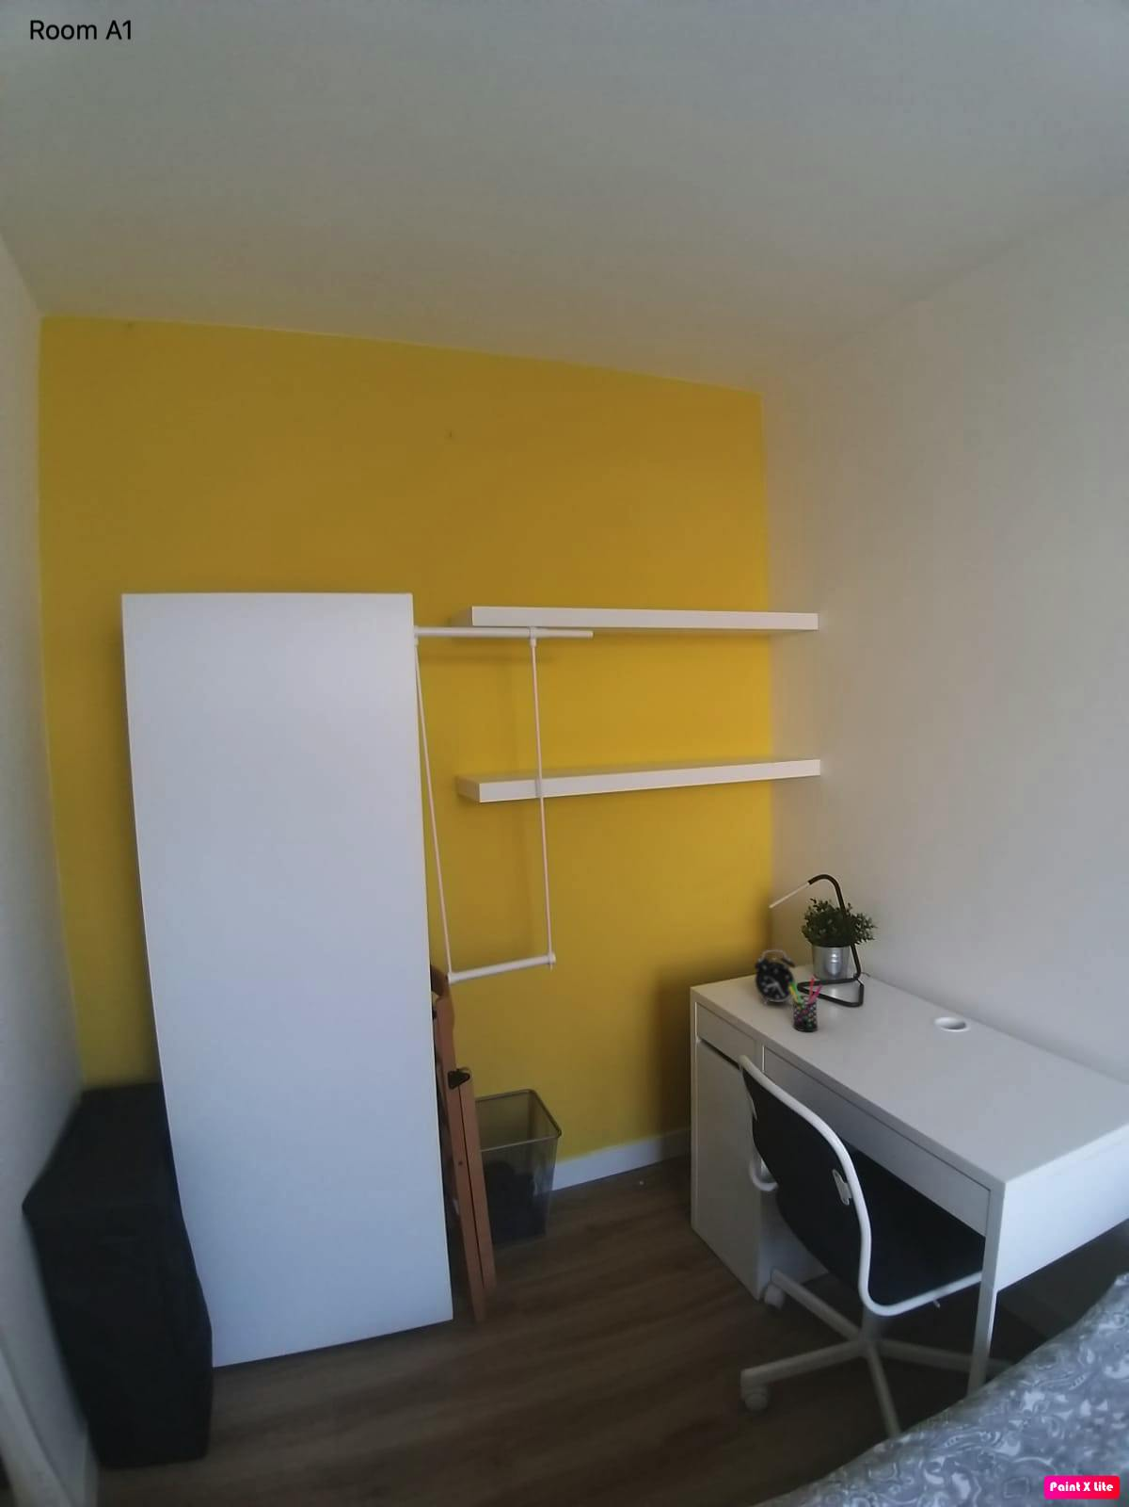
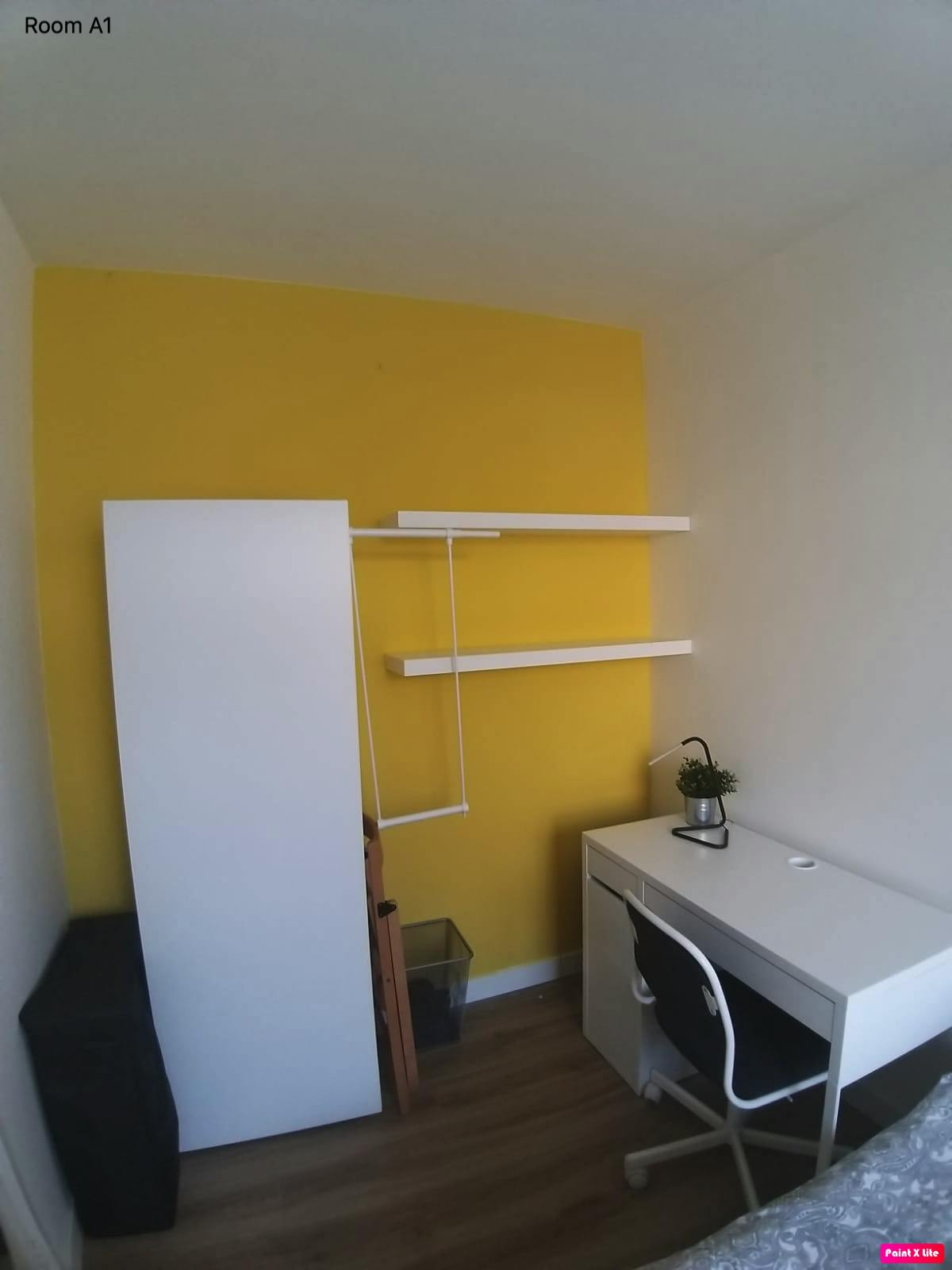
- pen holder [790,977,824,1032]
- alarm clock [753,949,796,1006]
